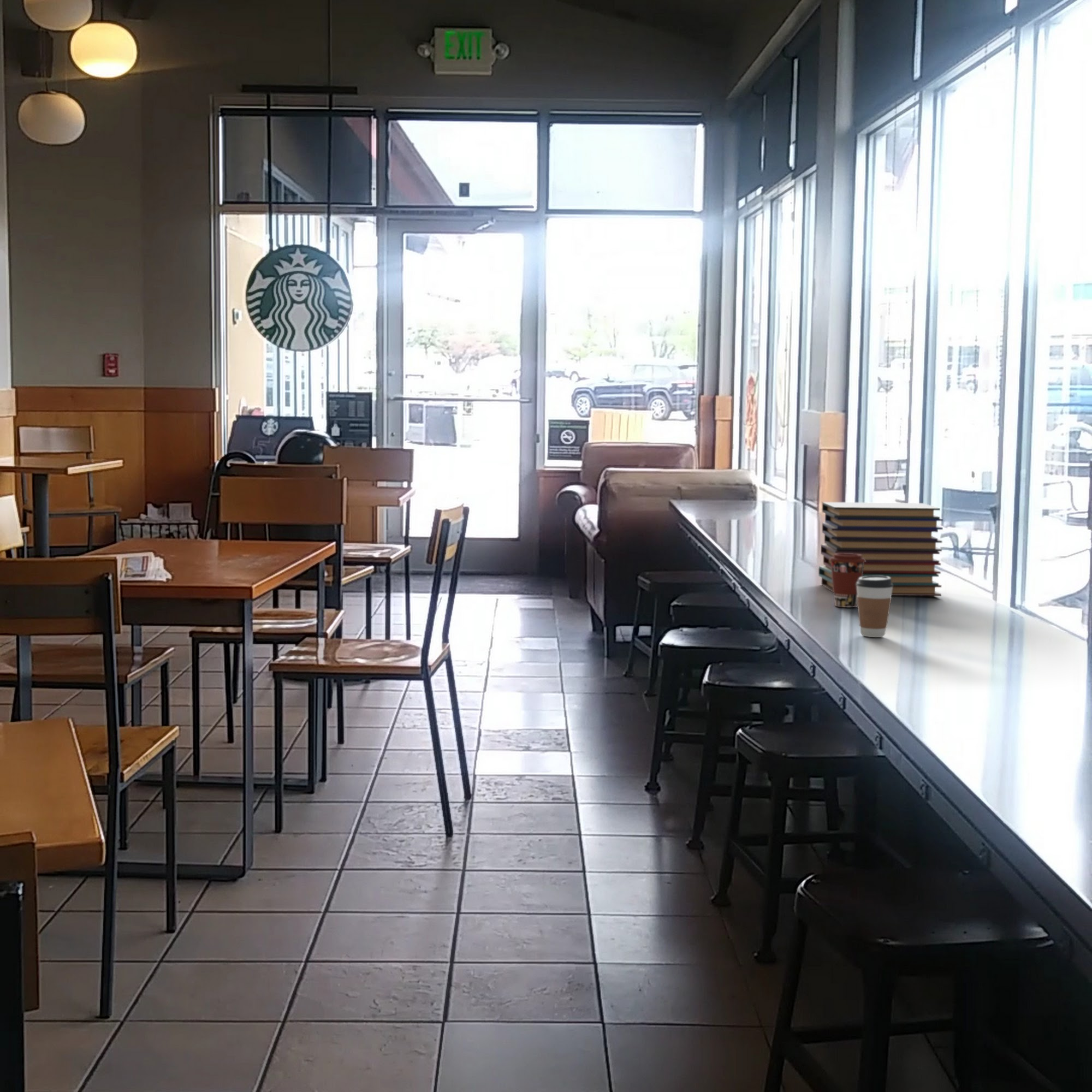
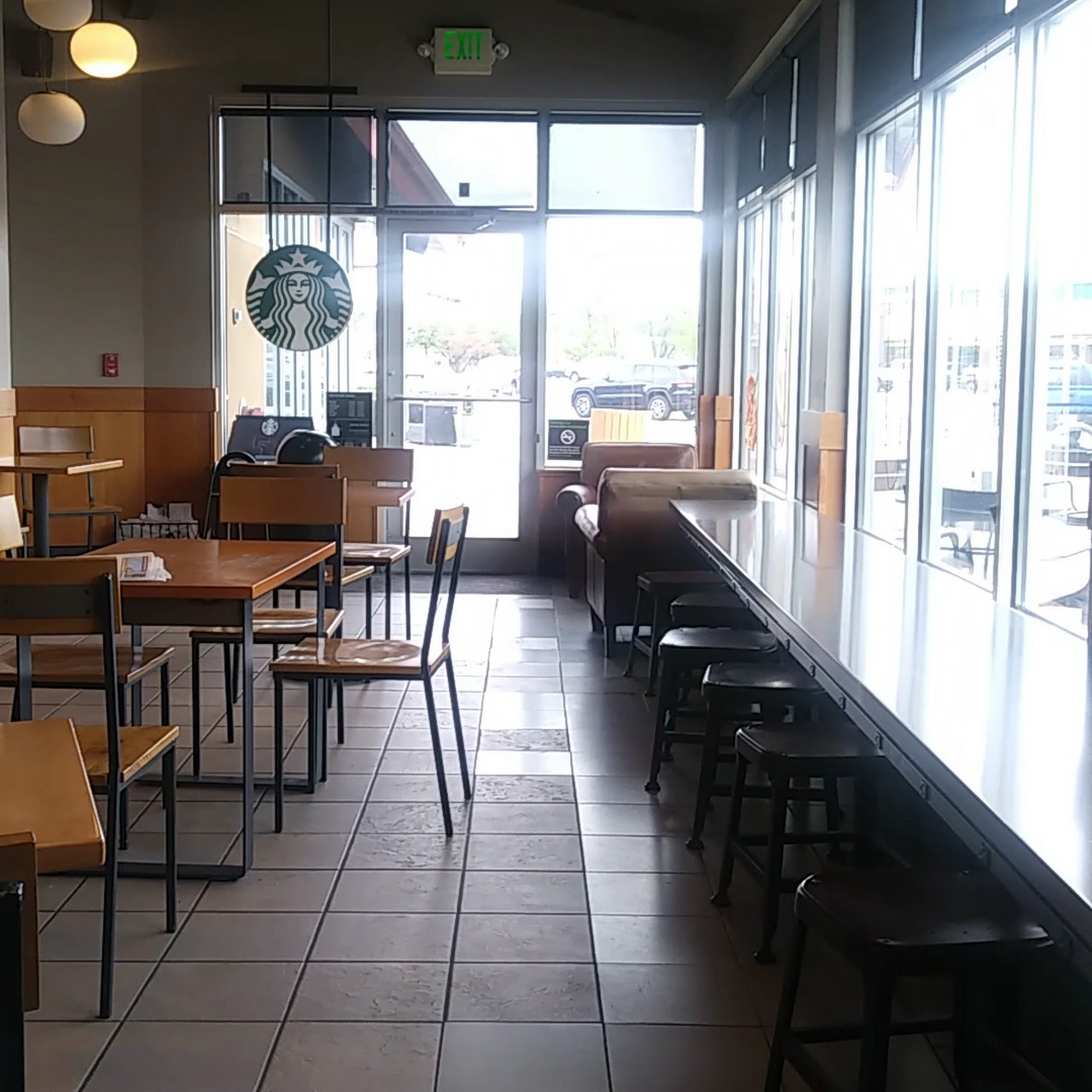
- coffee cup [829,553,866,608]
- book stack [818,502,943,596]
- coffee cup [856,575,893,638]
